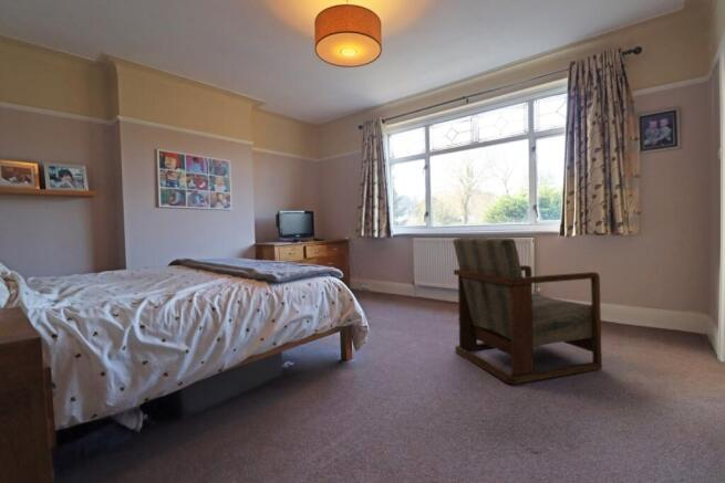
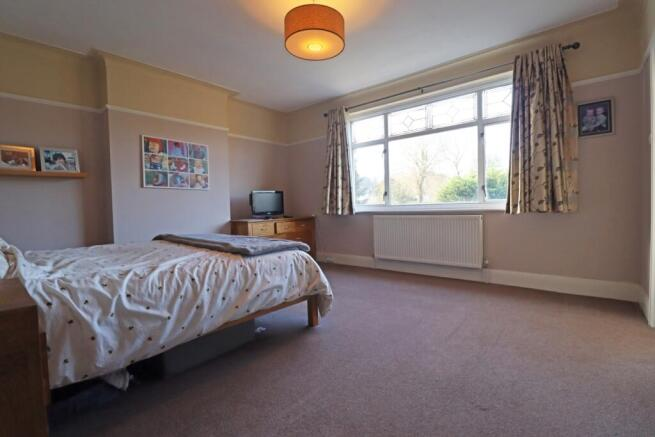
- armchair [452,235,603,385]
